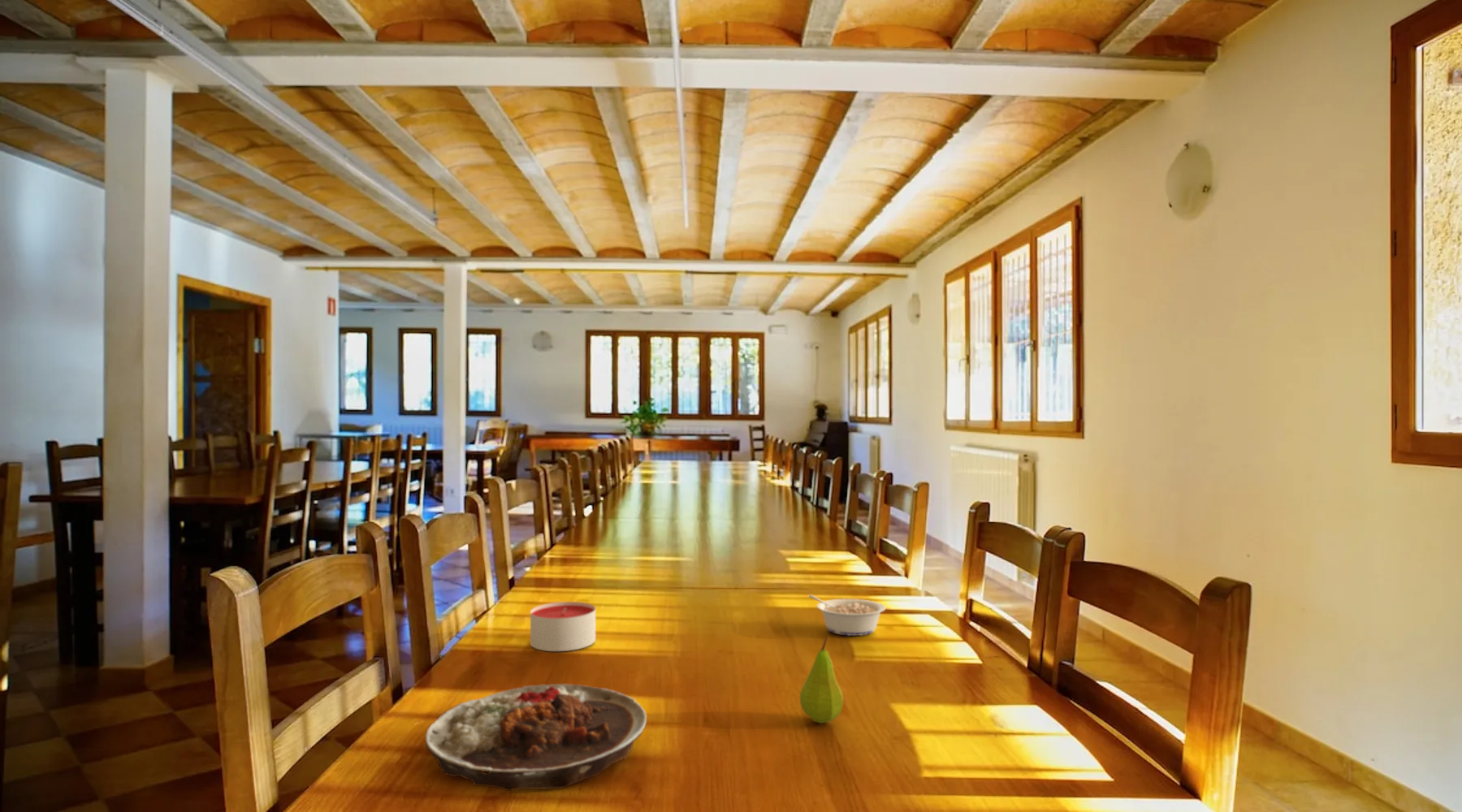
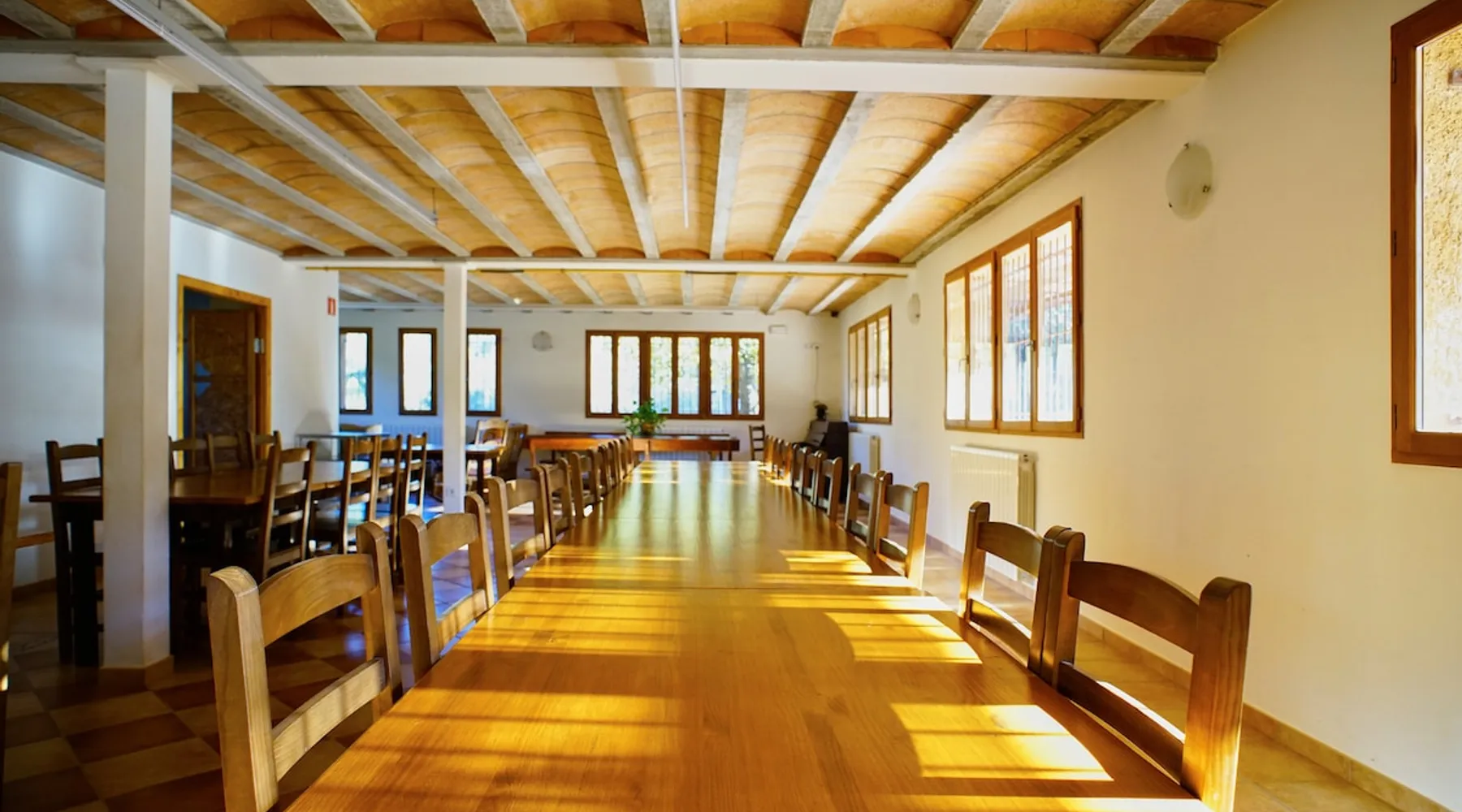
- candle [530,601,596,652]
- fruit [799,636,844,723]
- legume [807,594,886,637]
- plate [424,683,647,792]
